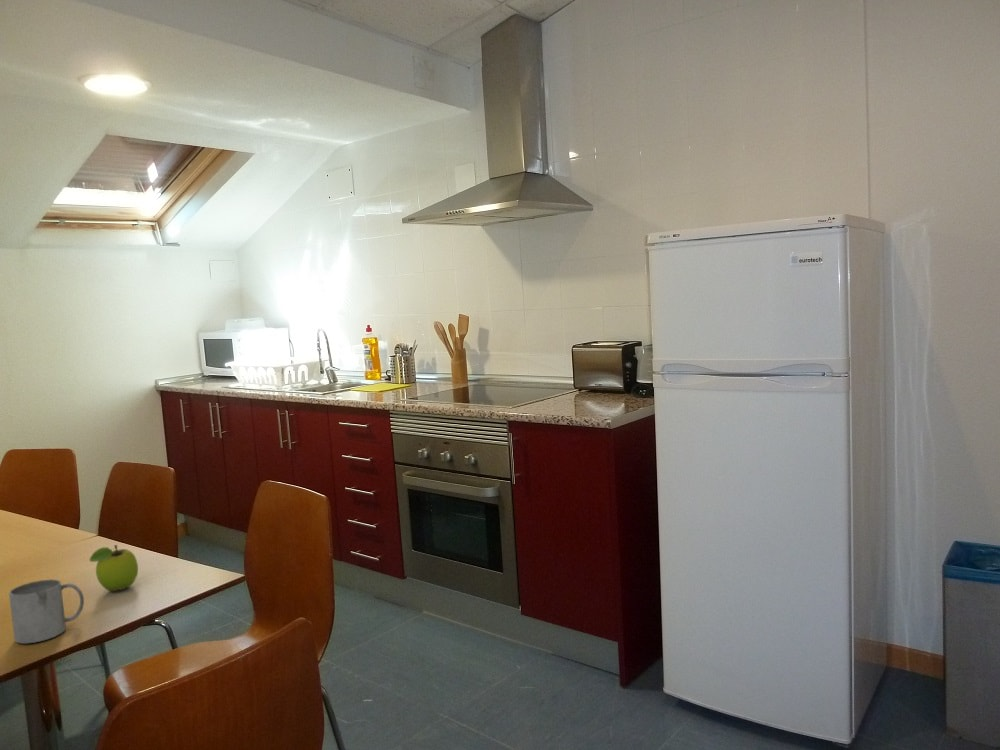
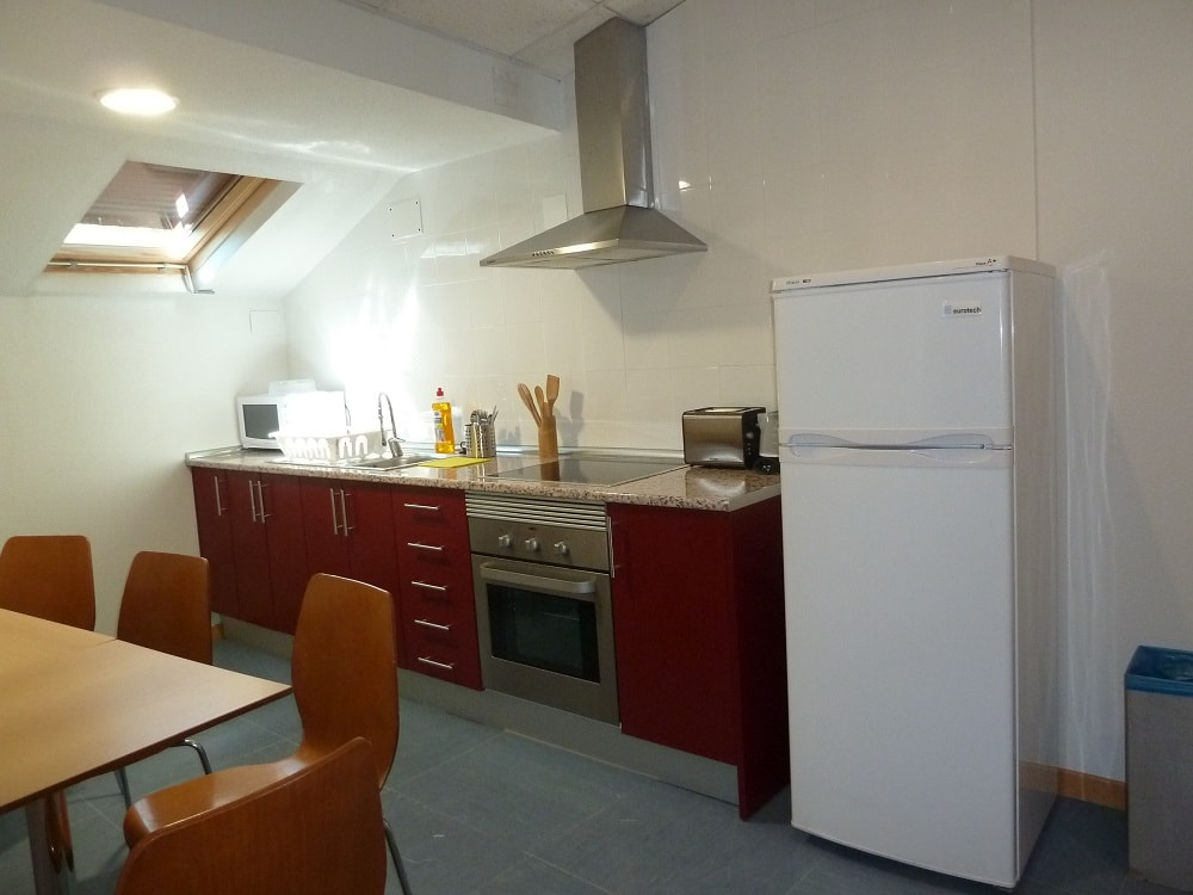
- fruit [88,544,139,592]
- mug [8,578,85,645]
